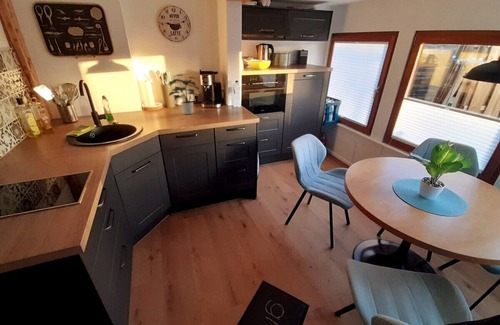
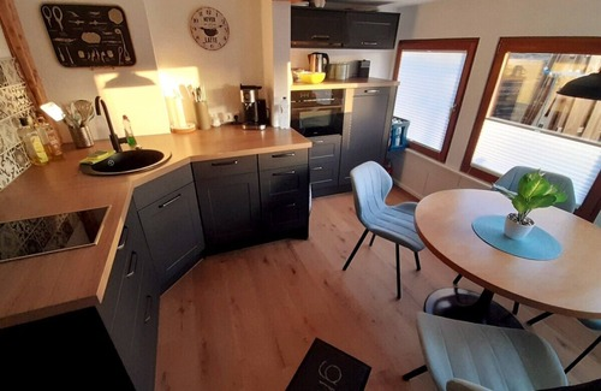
- potted plant [168,73,200,115]
